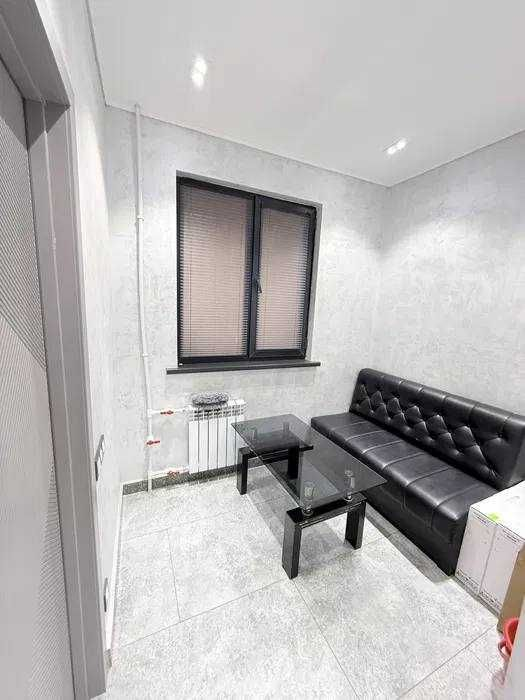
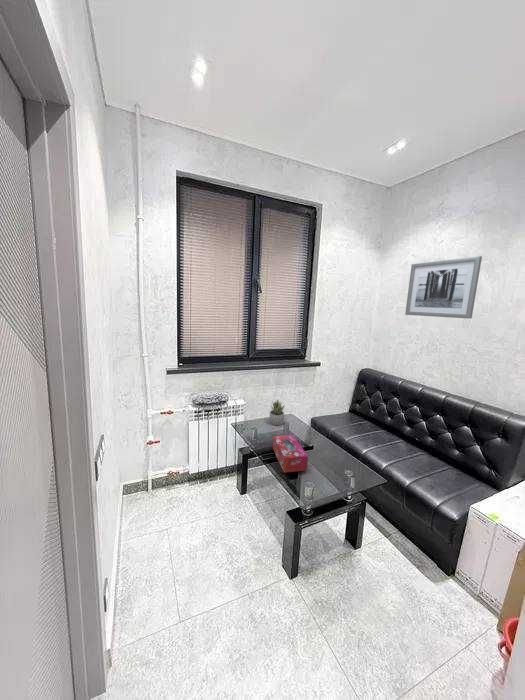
+ wall art [404,255,483,320]
+ succulent plant [268,399,286,426]
+ tissue box [272,434,309,473]
